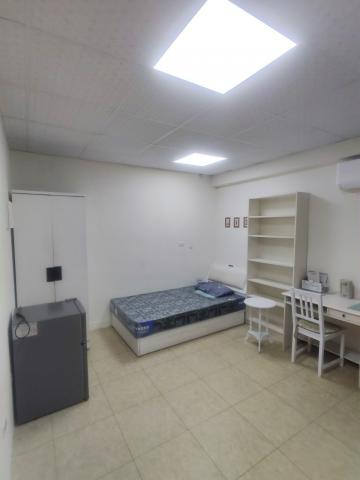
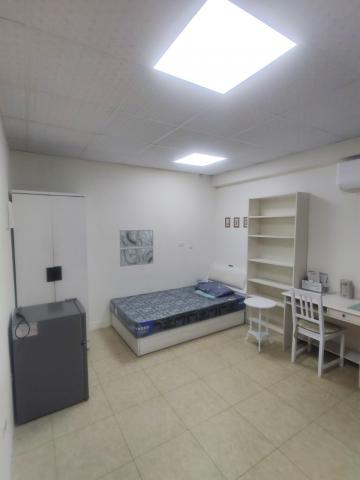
+ wall art [119,229,154,267]
